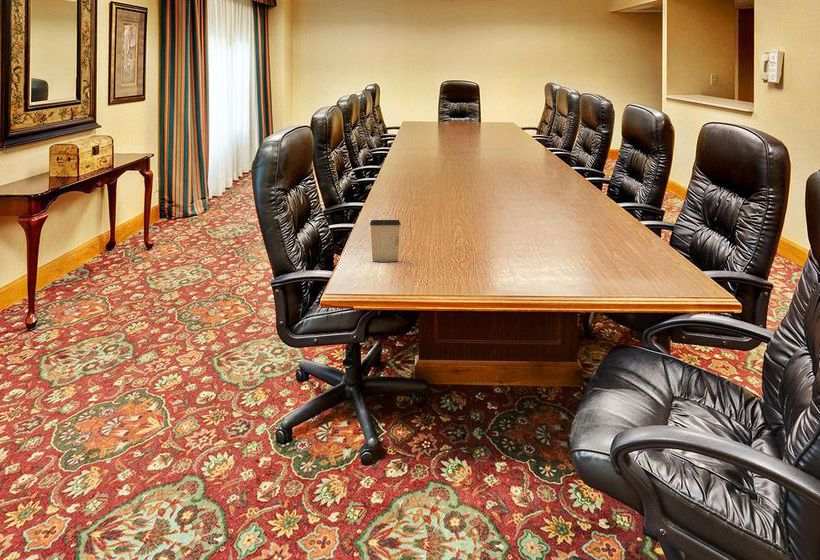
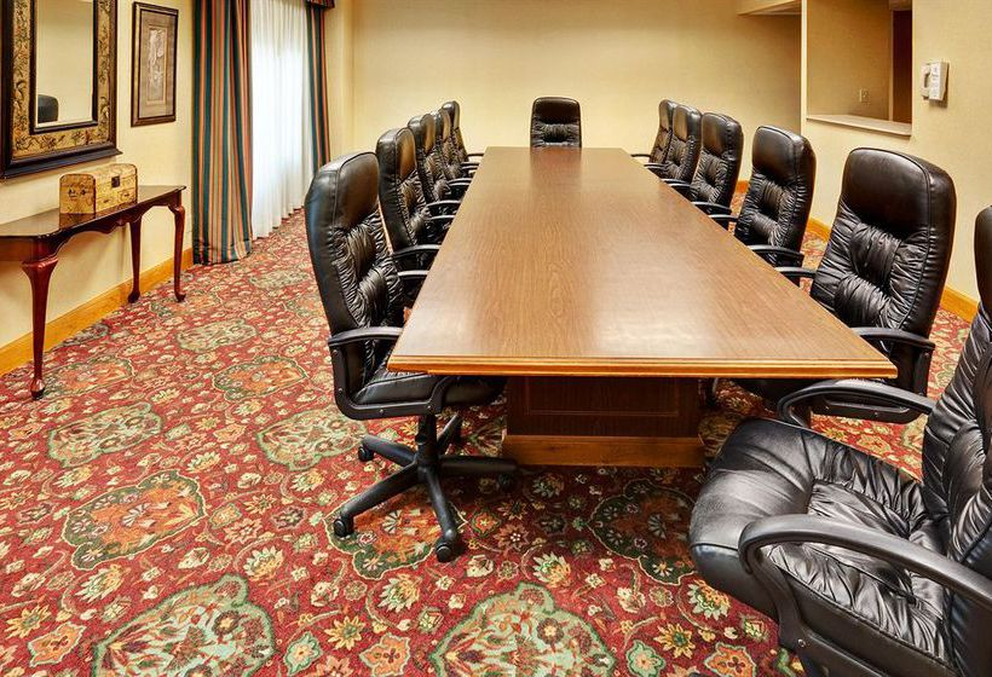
- cup [369,219,402,263]
